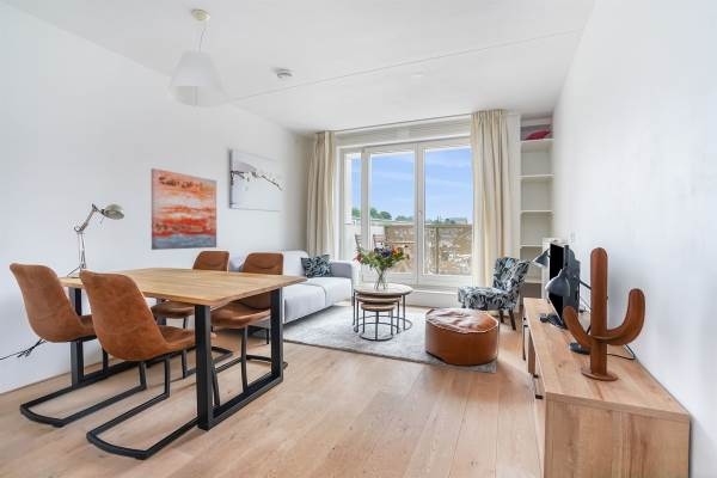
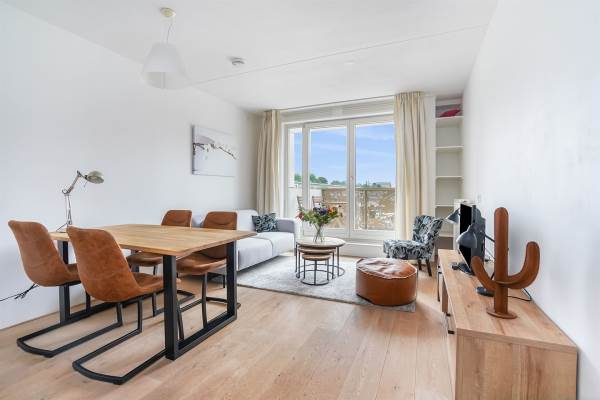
- wall art [151,167,217,251]
